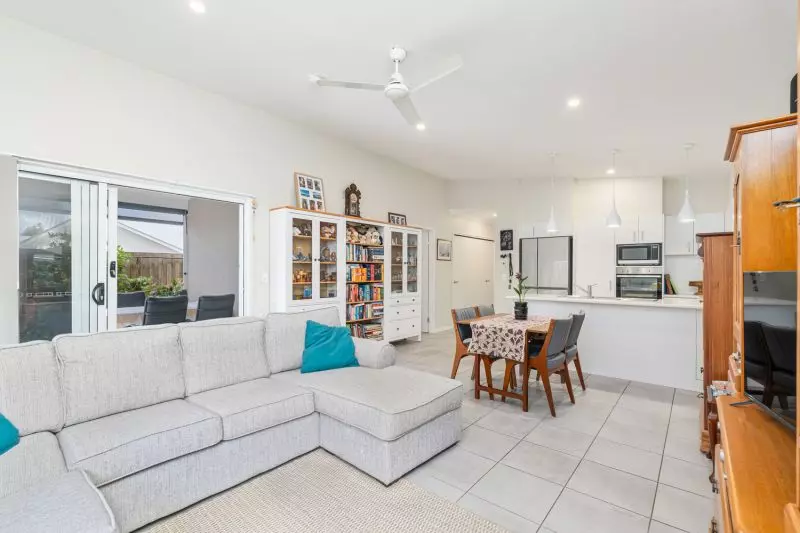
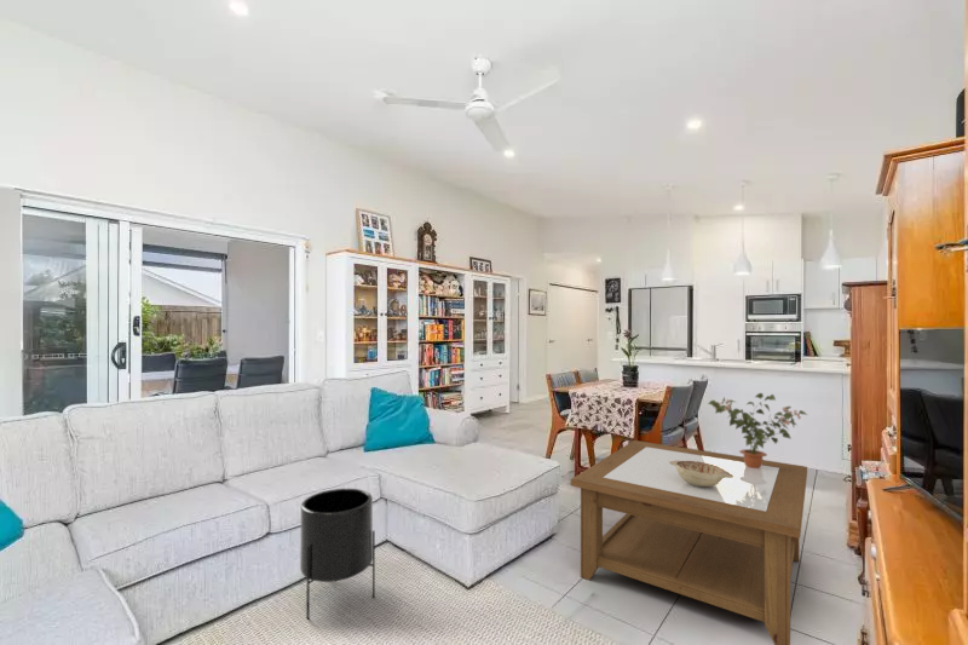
+ decorative bowl [668,461,733,486]
+ coffee table [570,439,808,645]
+ planter [299,488,376,620]
+ potted plant [707,392,808,468]
